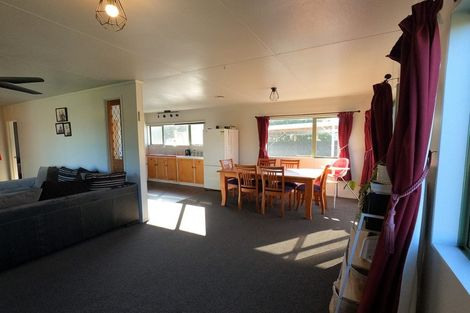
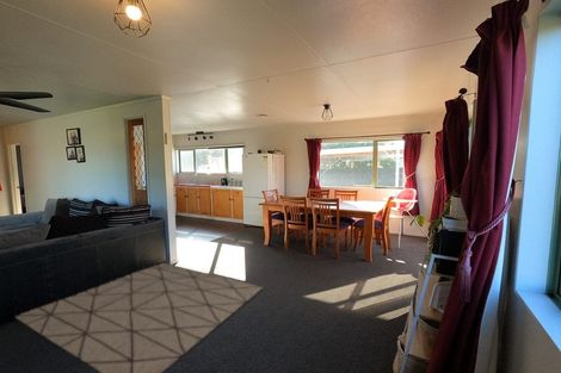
+ rug [14,262,264,373]
